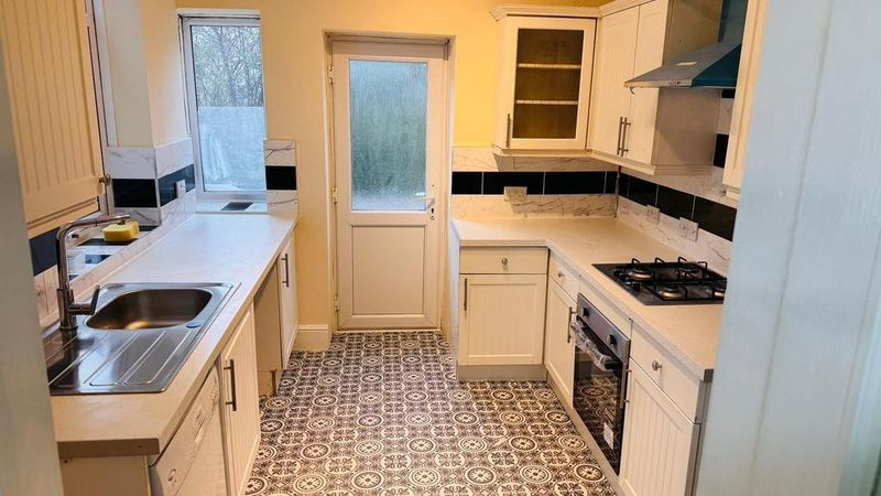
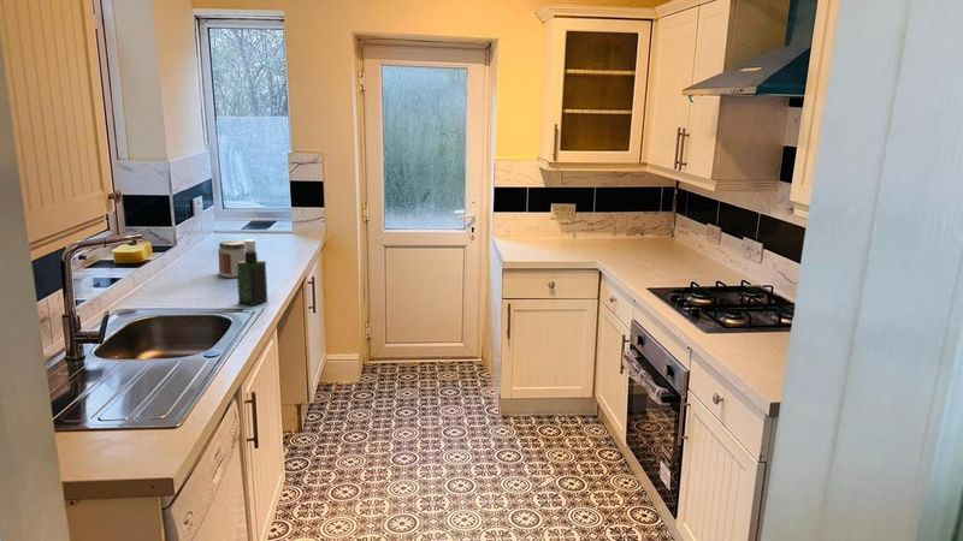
+ jar [217,239,246,279]
+ spray bottle [236,238,268,307]
